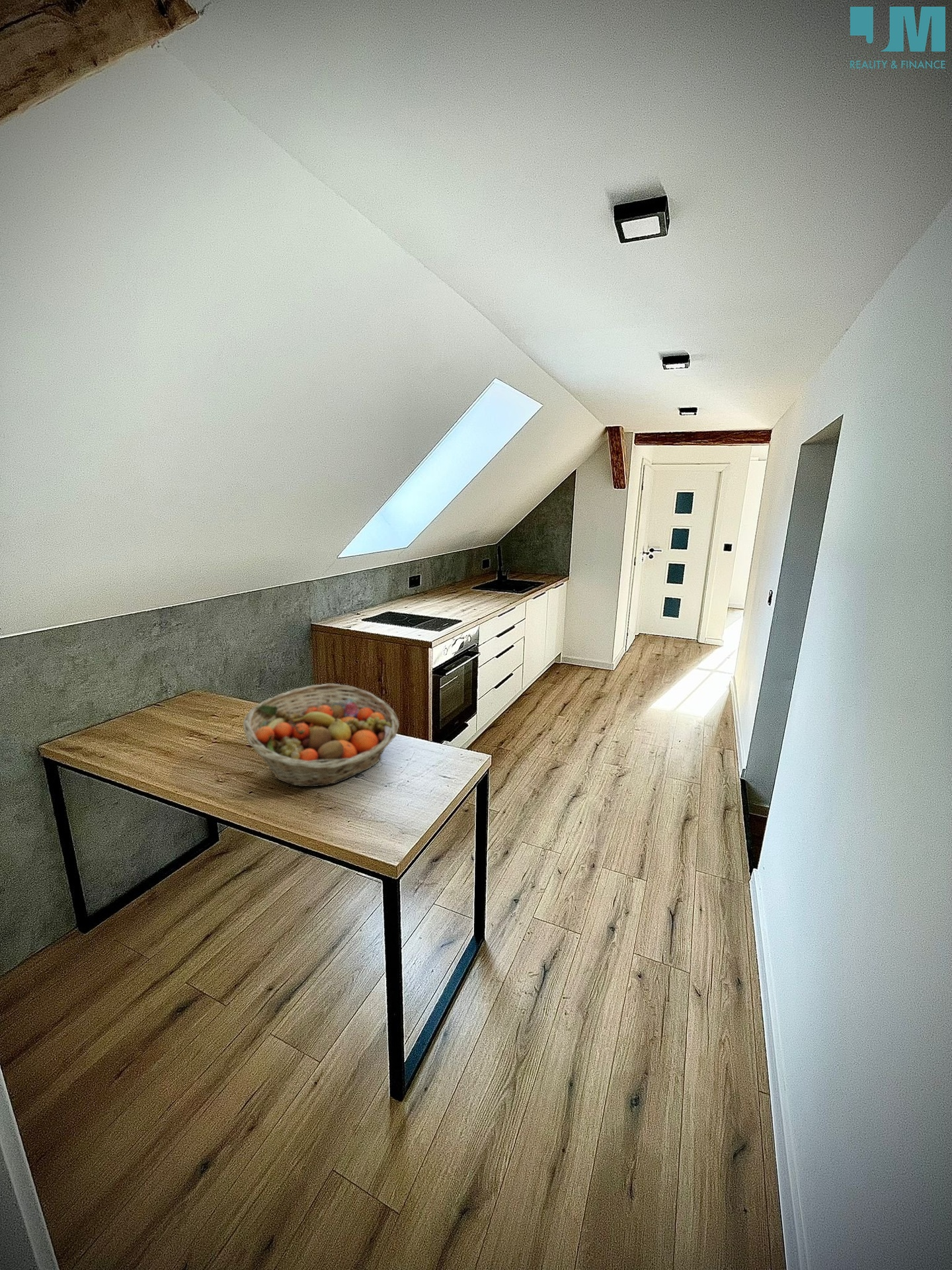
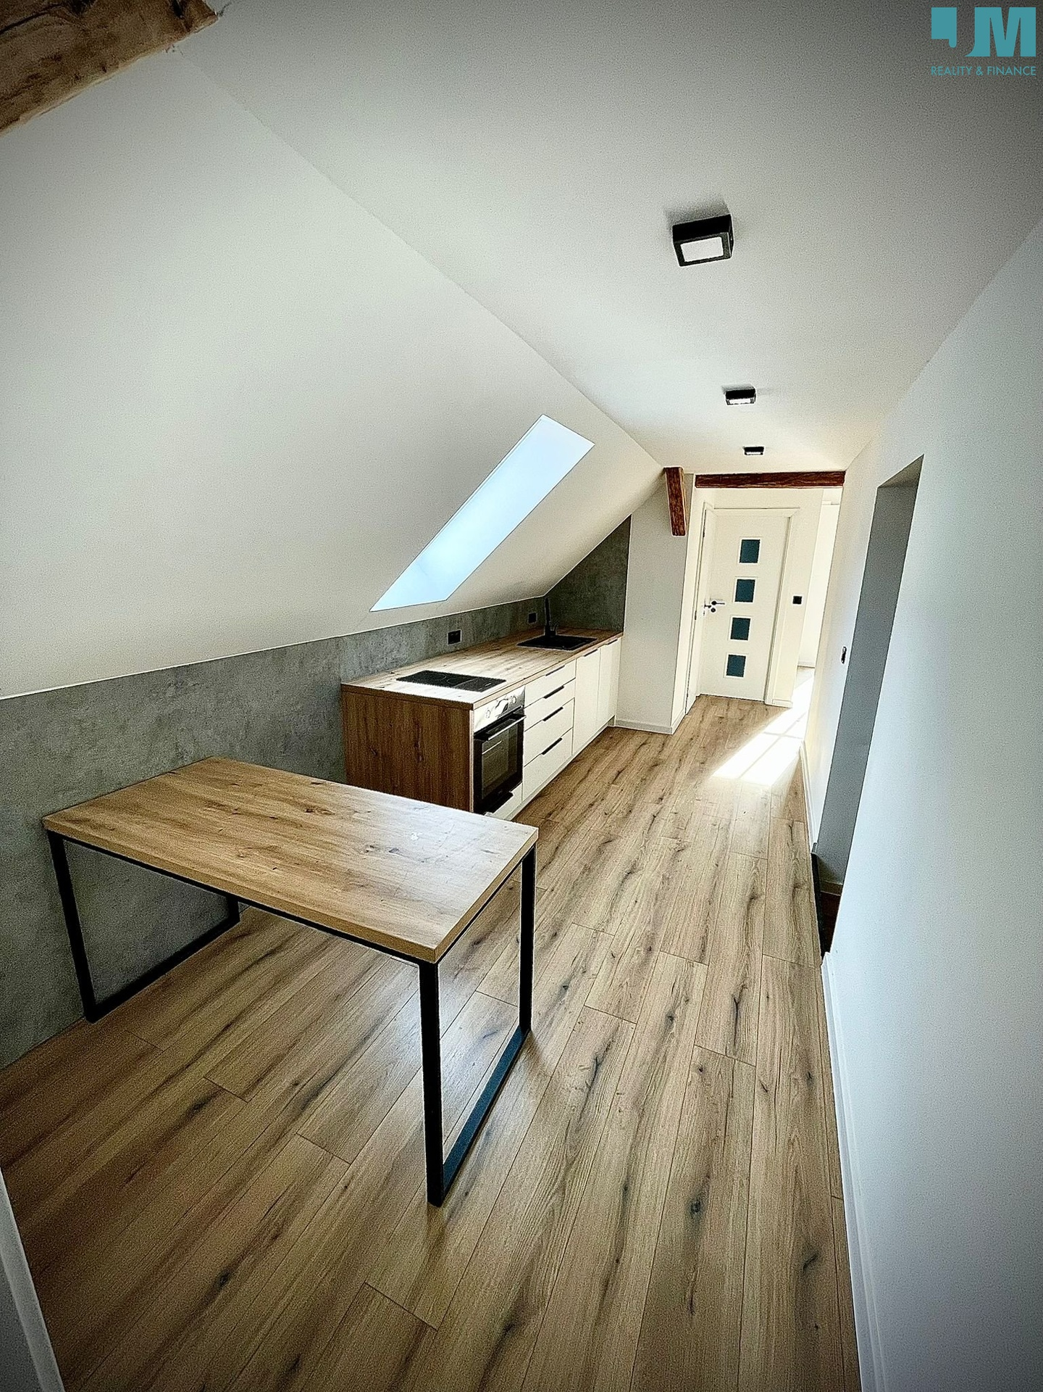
- fruit basket [243,683,400,787]
